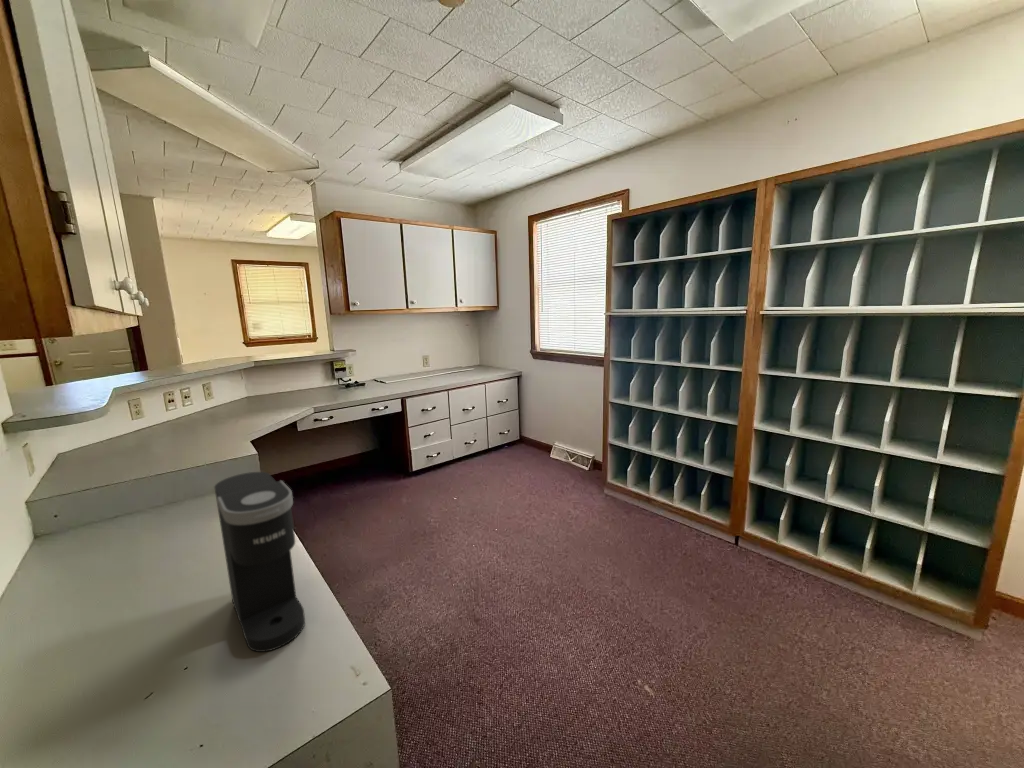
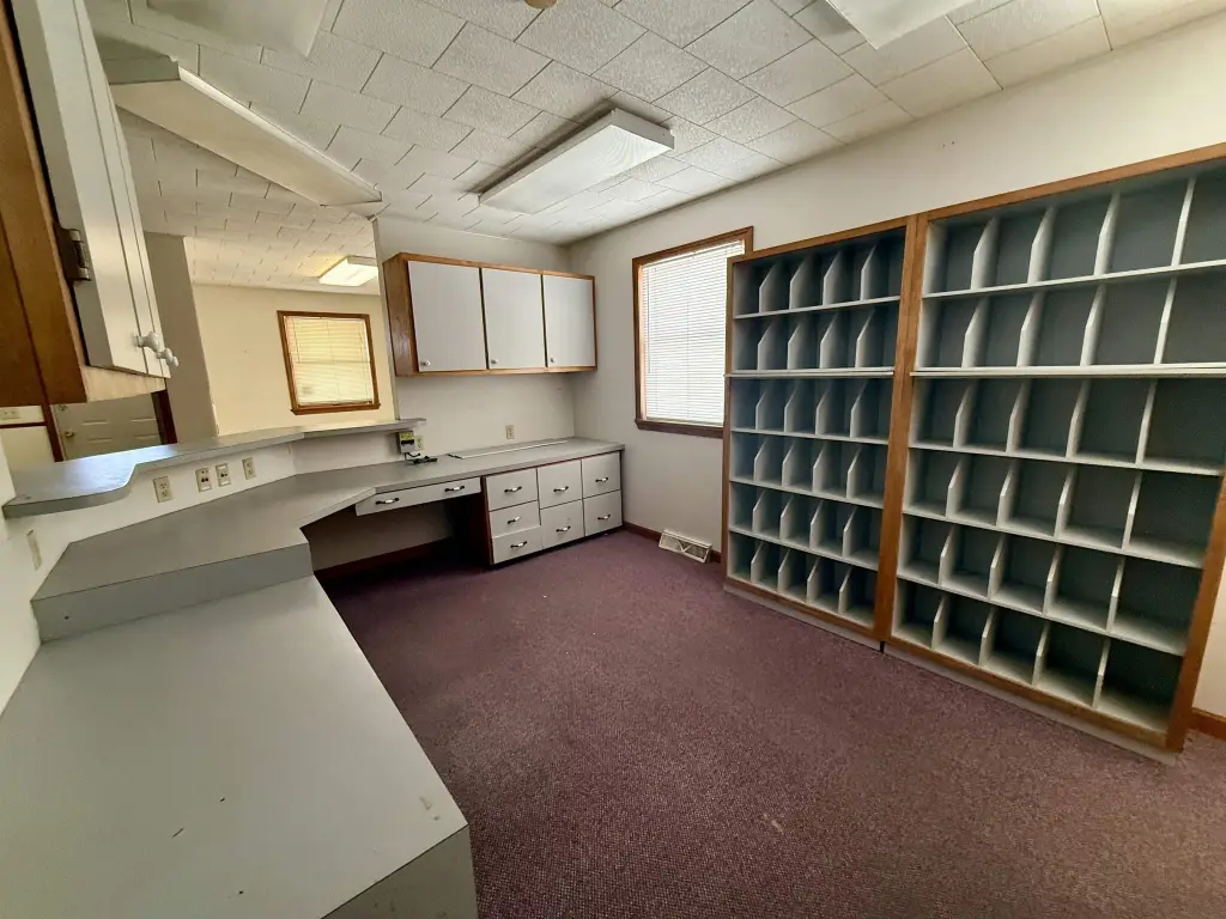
- coffee maker [213,471,306,653]
